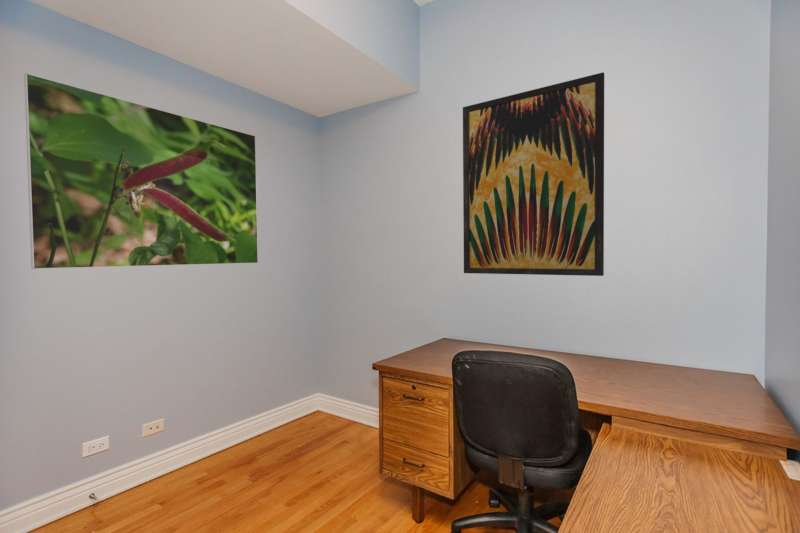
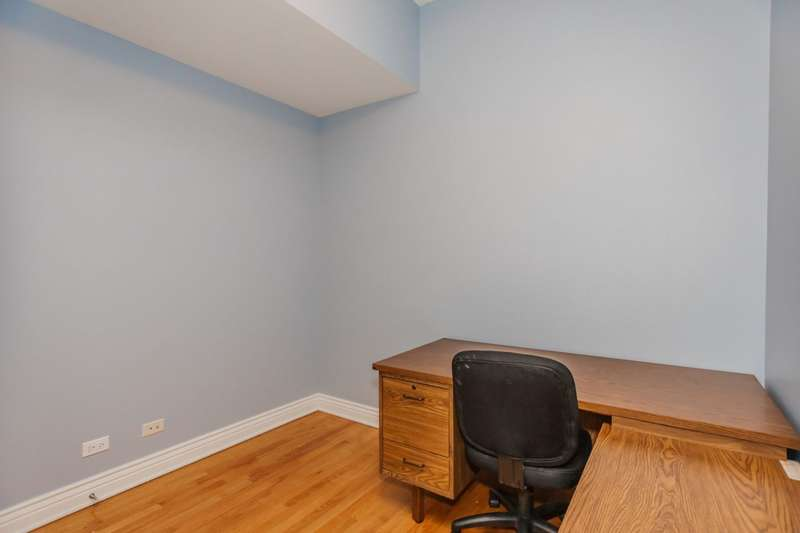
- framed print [23,72,259,270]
- wall art [462,72,605,277]
